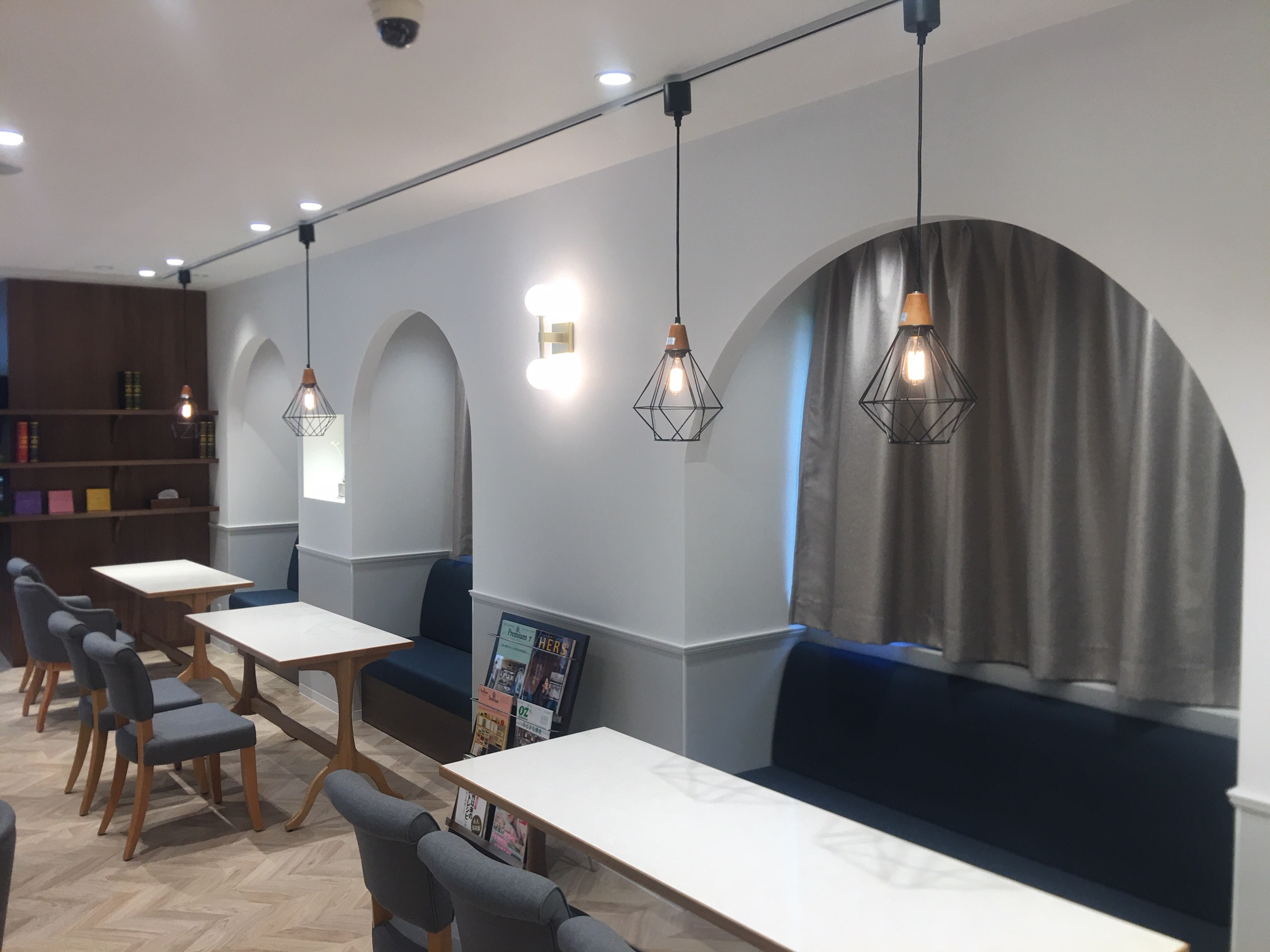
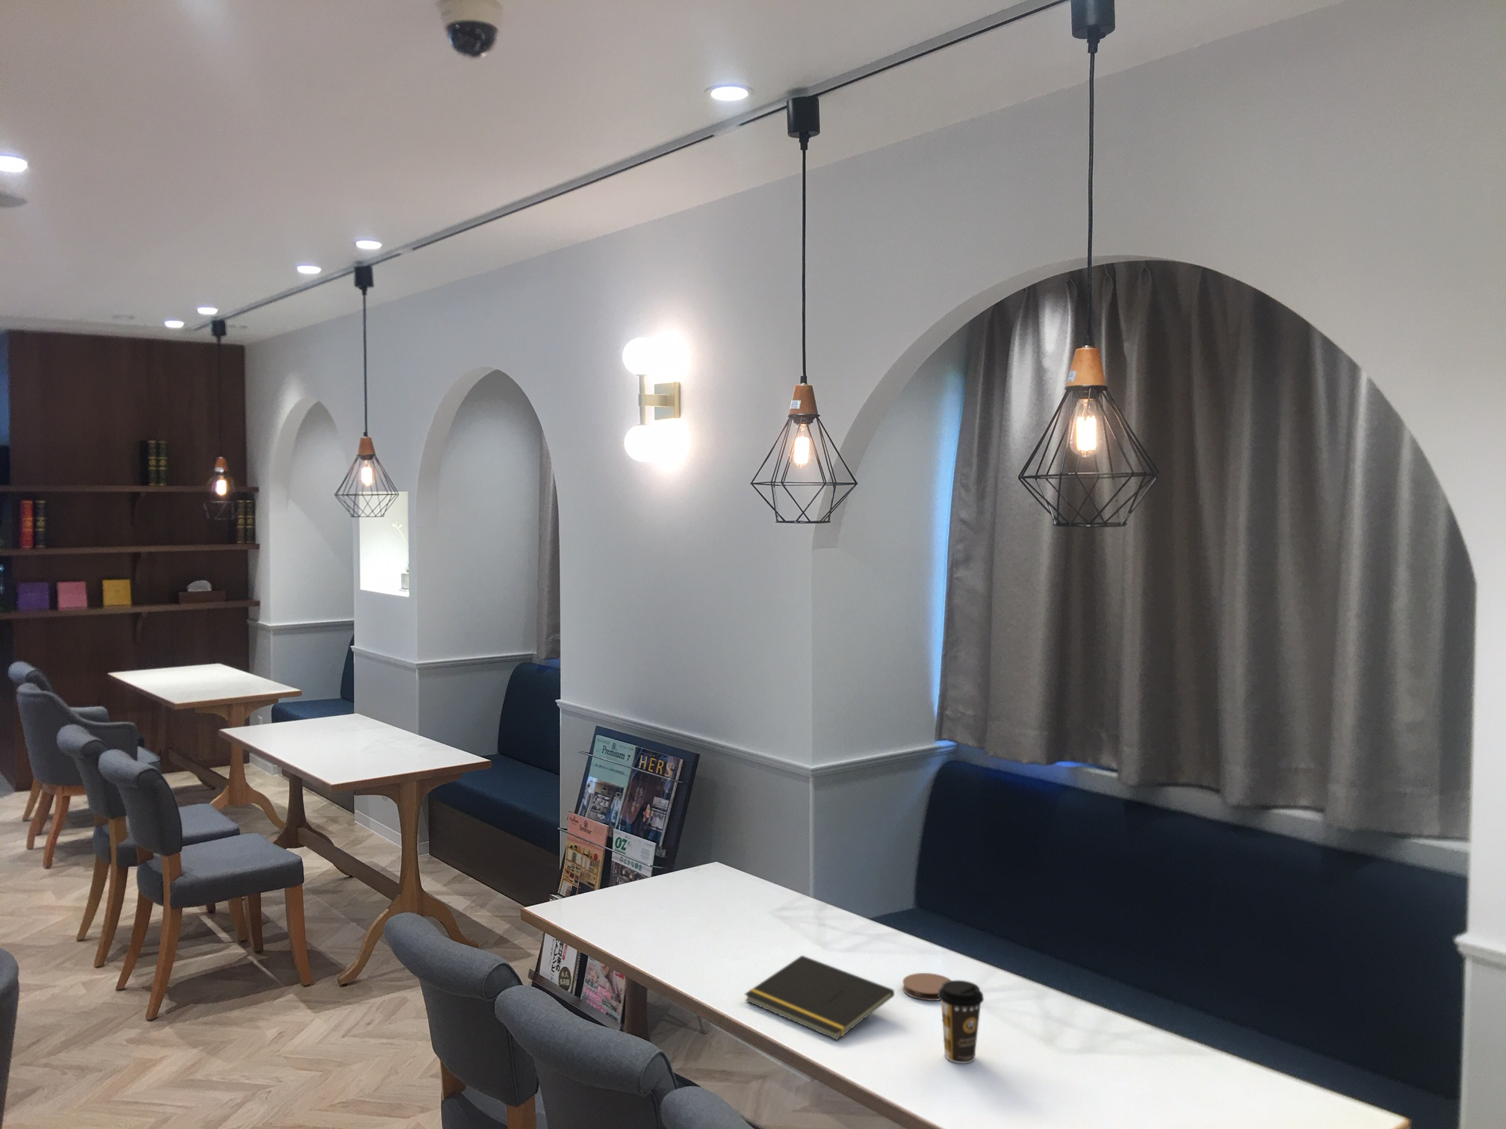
+ coffee cup [938,980,984,1064]
+ notepad [744,955,895,1041]
+ coaster [901,972,952,1001]
